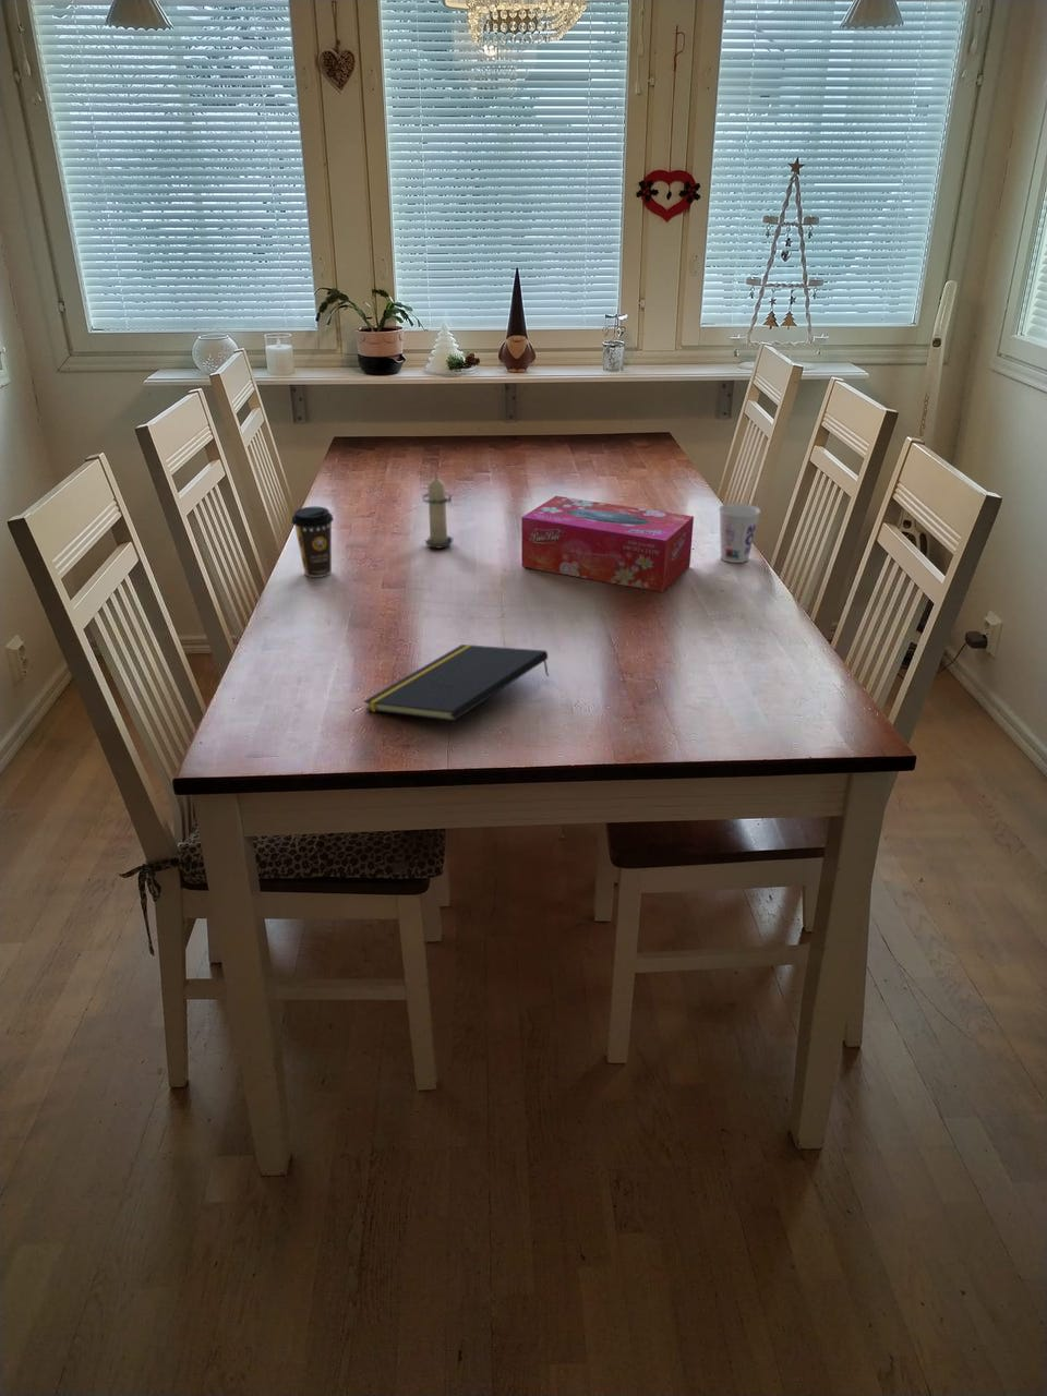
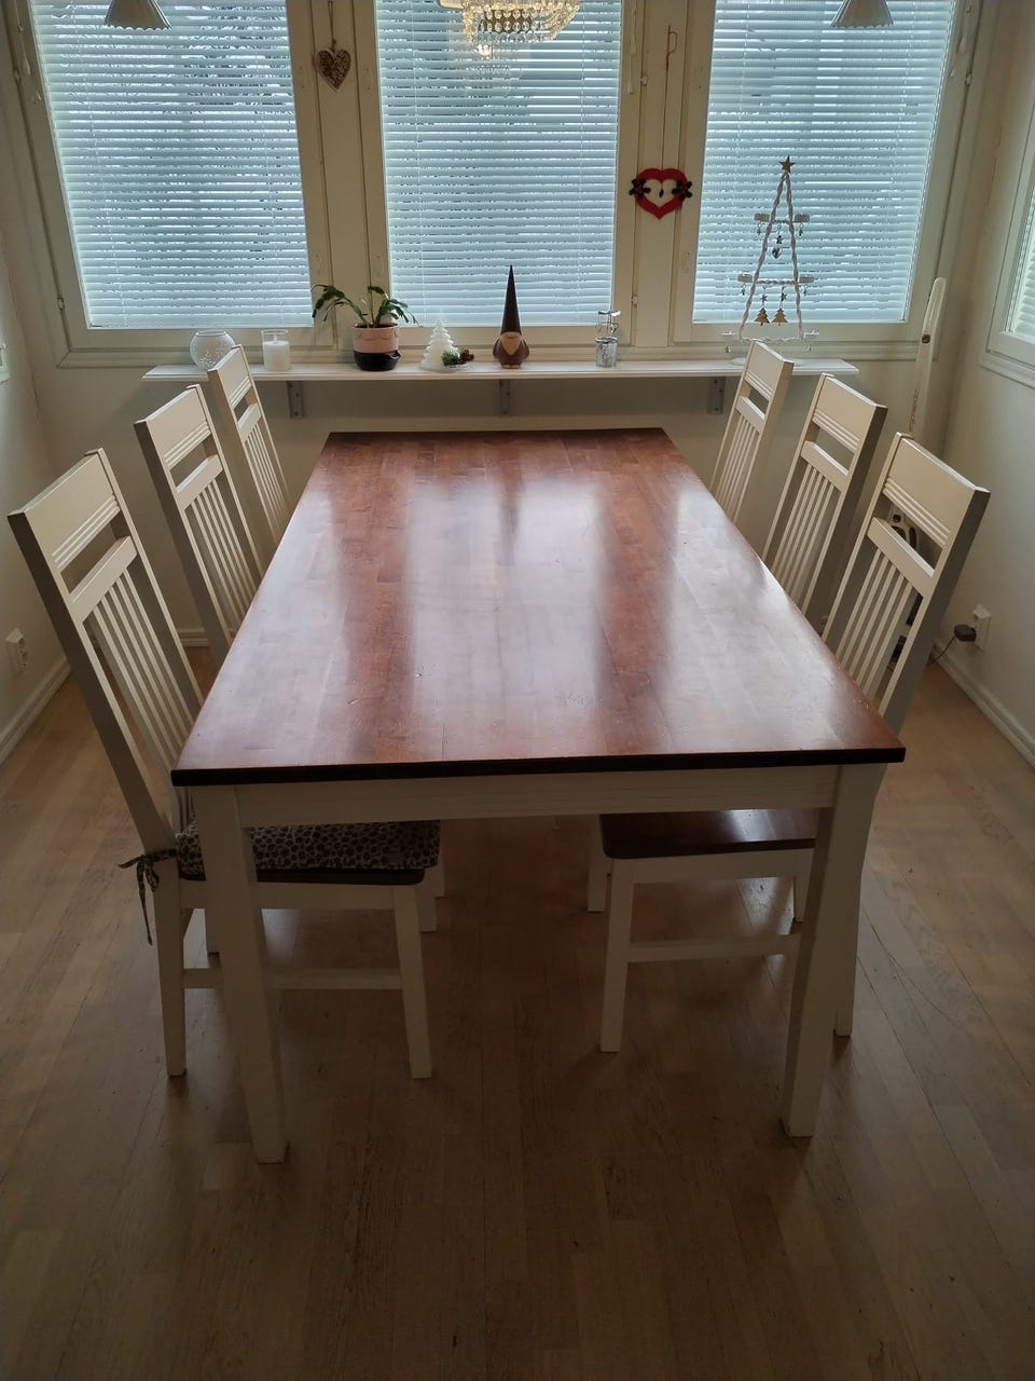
- notepad [363,643,550,722]
- cup [718,502,761,564]
- candle [421,473,455,549]
- coffee cup [290,506,334,578]
- tissue box [520,495,695,594]
